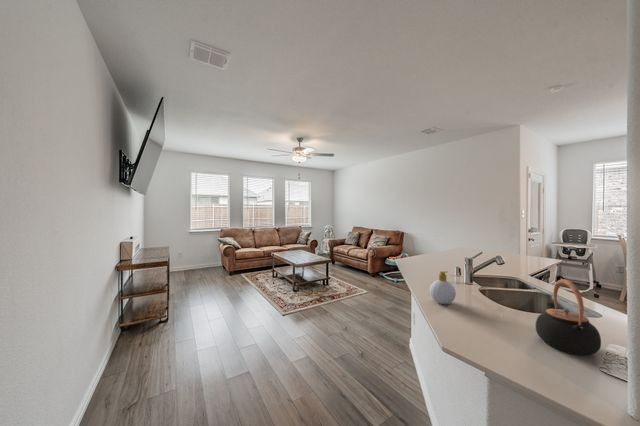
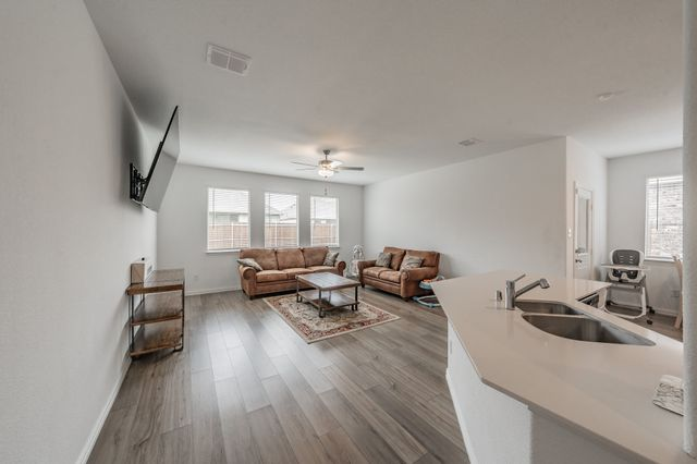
- soap bottle [429,270,457,305]
- teapot [535,278,602,356]
